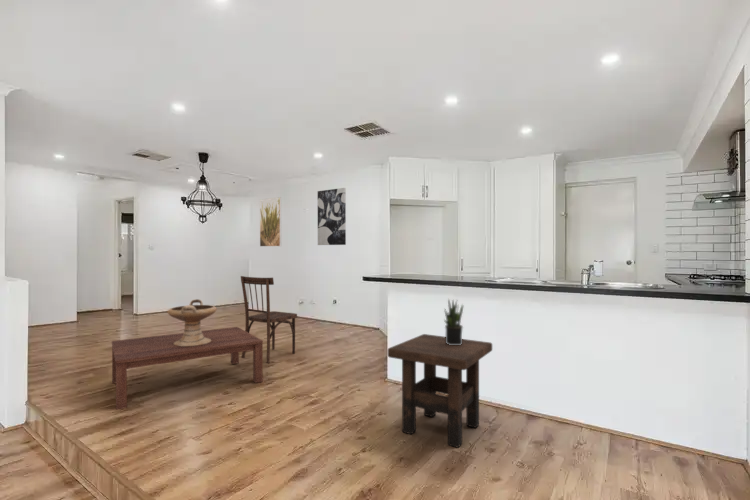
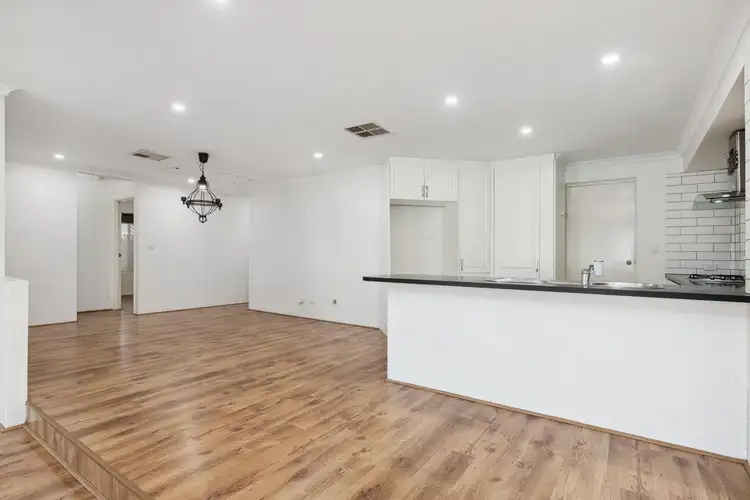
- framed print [259,196,282,247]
- decorative bowl [167,298,218,347]
- side table [387,333,493,449]
- potted plant [443,298,464,345]
- wall art [317,187,347,246]
- dining chair [240,275,298,364]
- coffee table [111,326,264,411]
